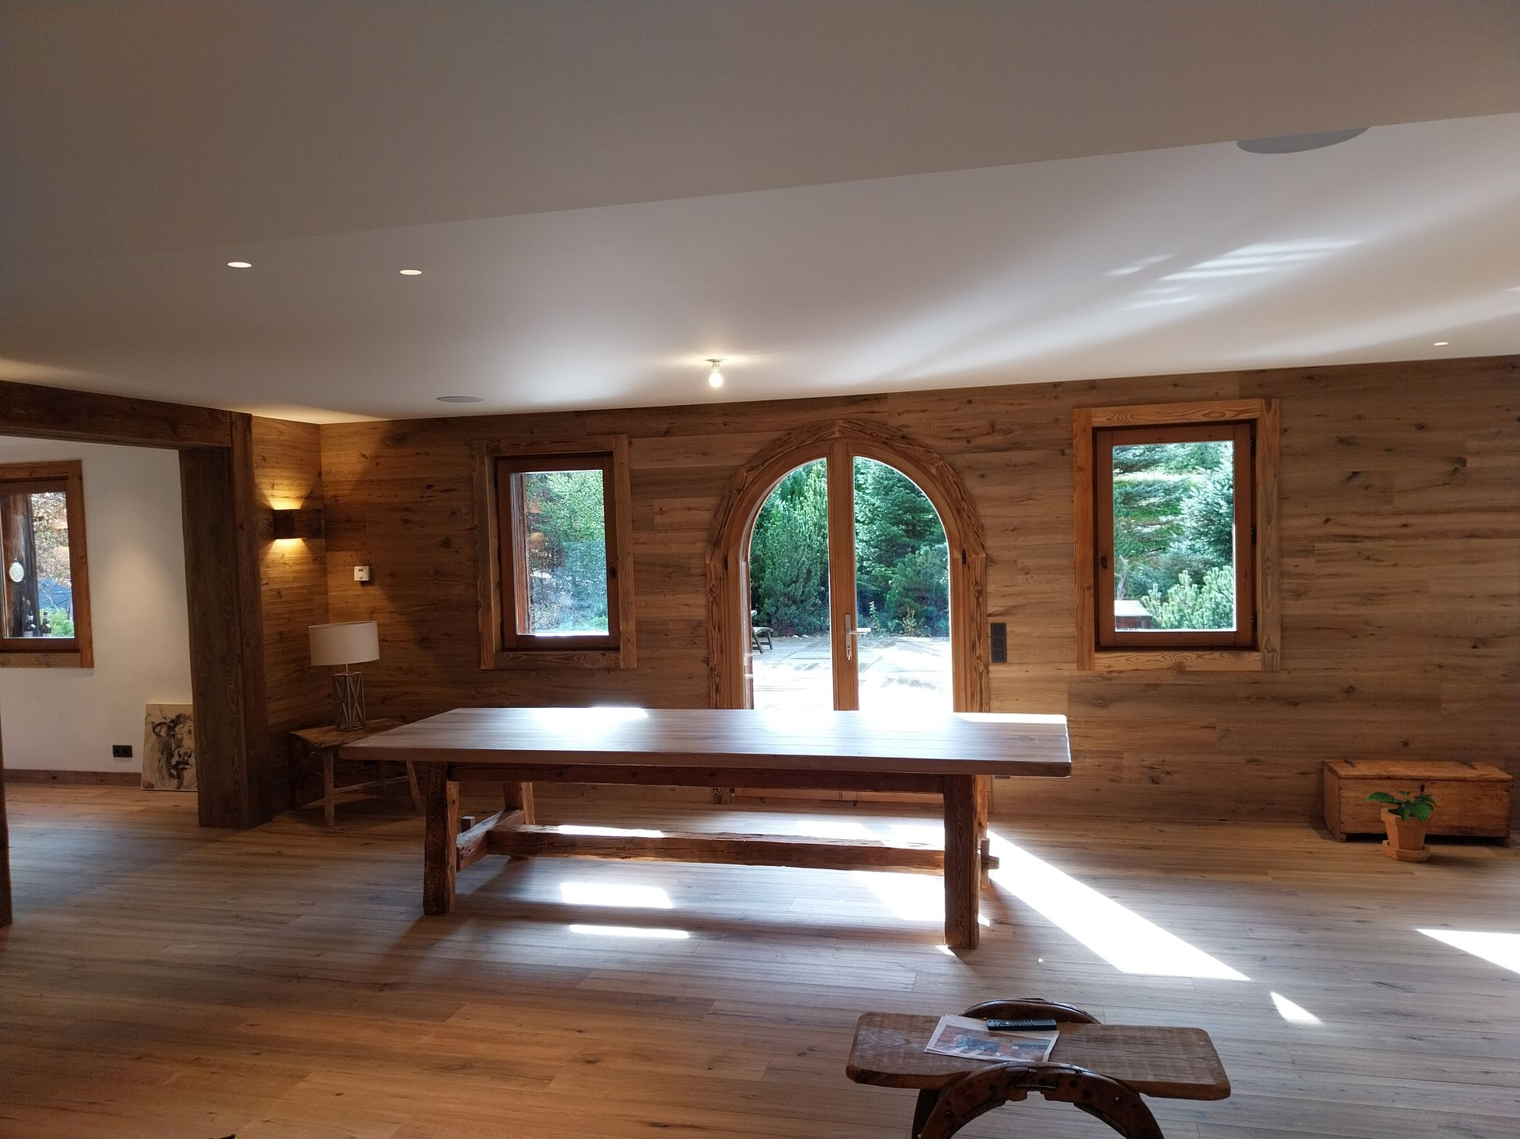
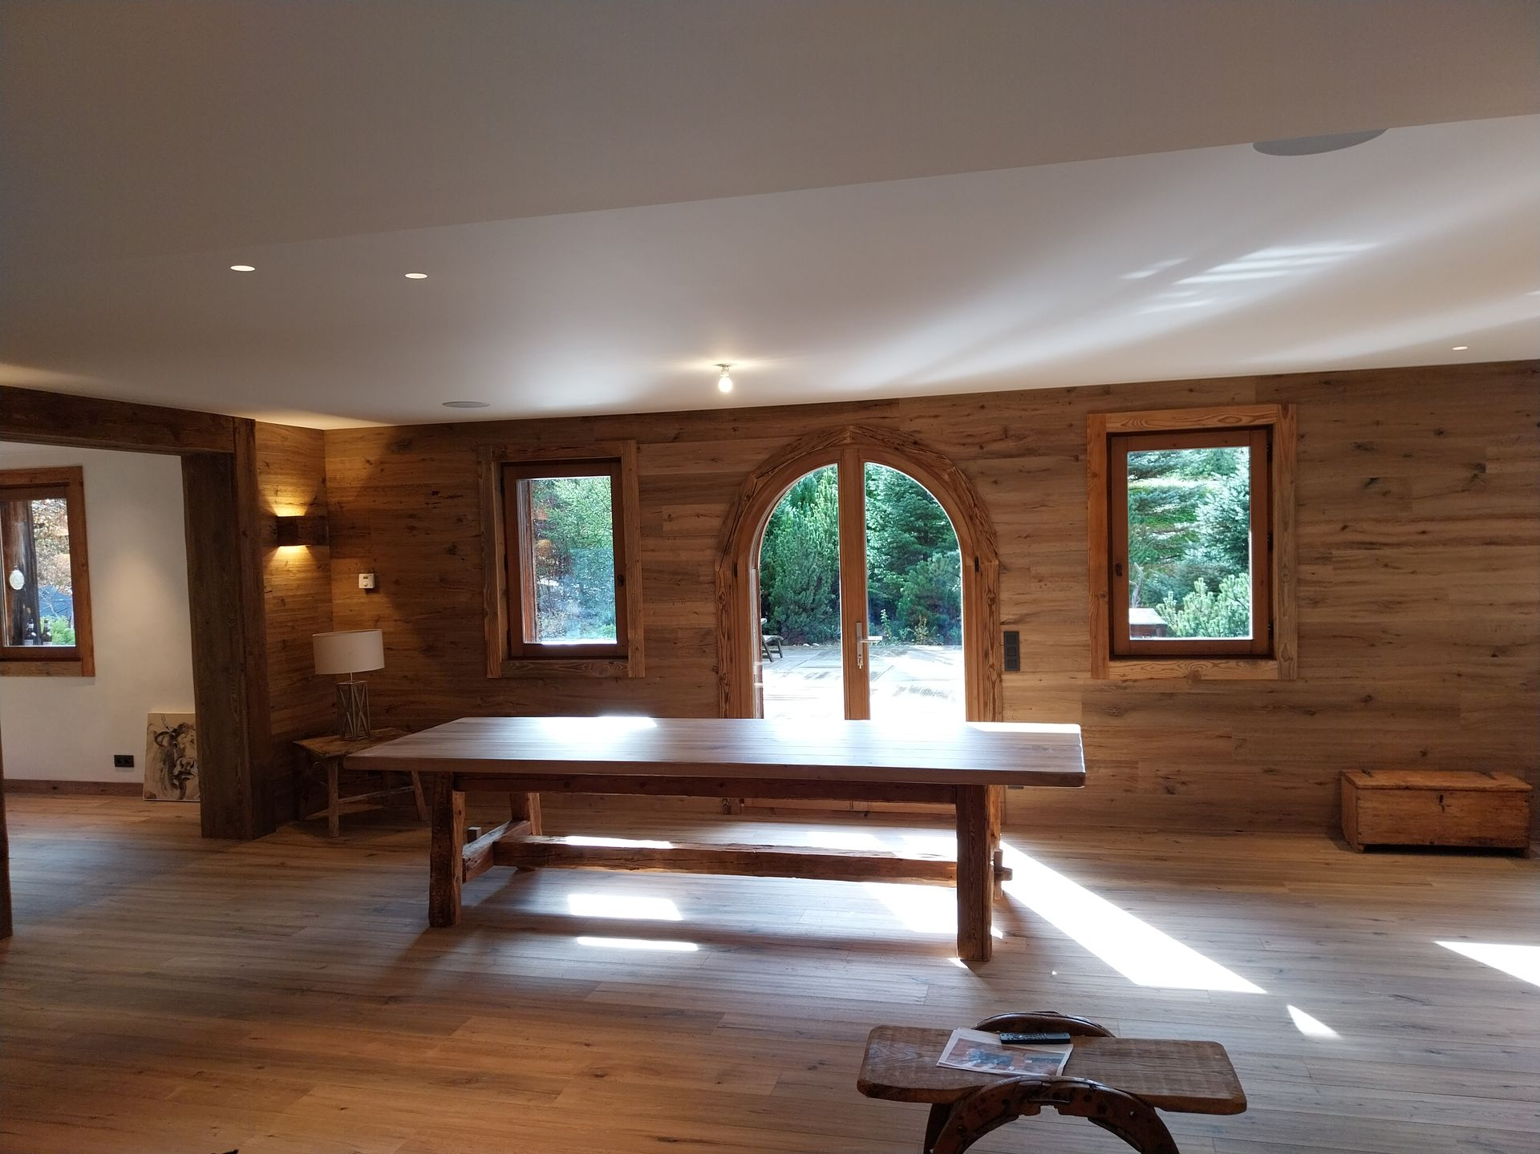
- potted plant [1364,788,1437,863]
